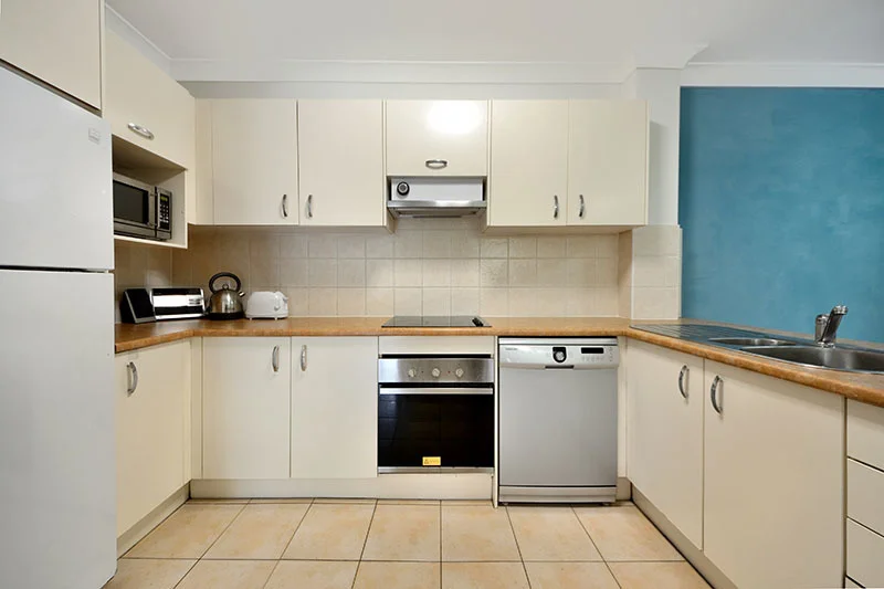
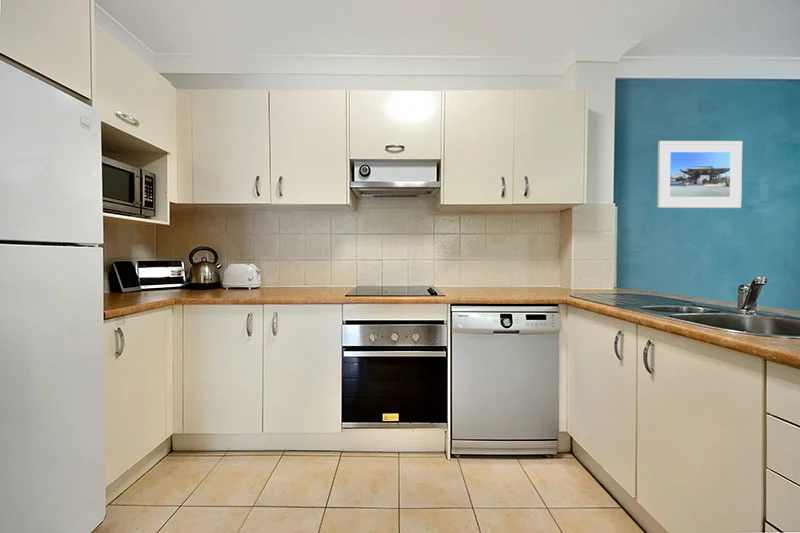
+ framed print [656,140,743,209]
